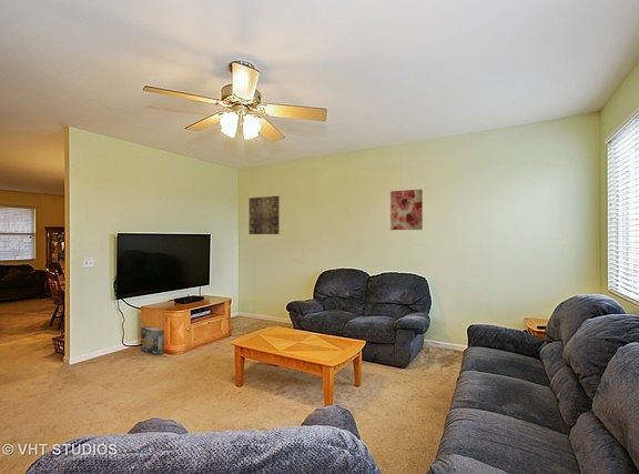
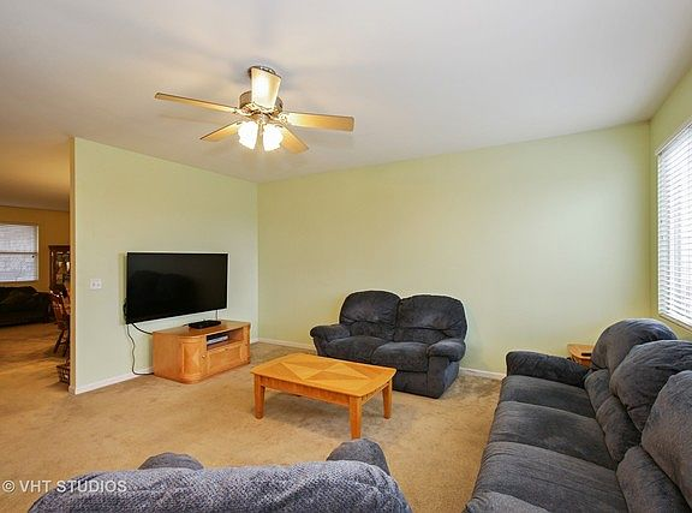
- wall art [247,195,281,235]
- wall art [389,188,424,231]
- box [140,325,165,356]
